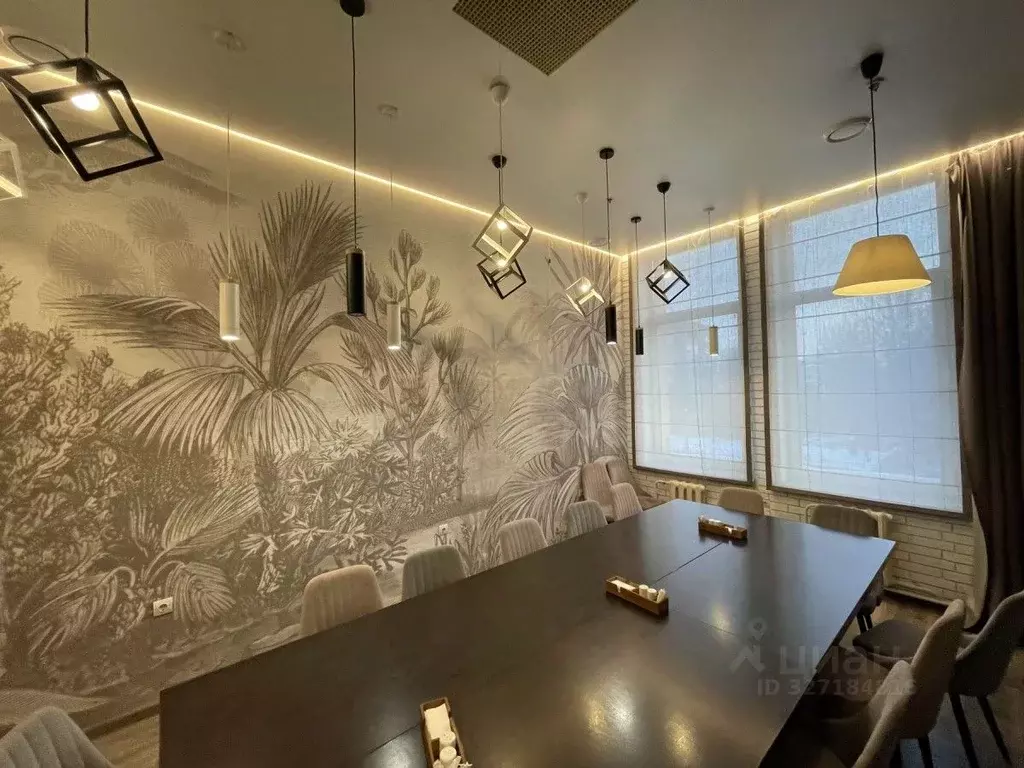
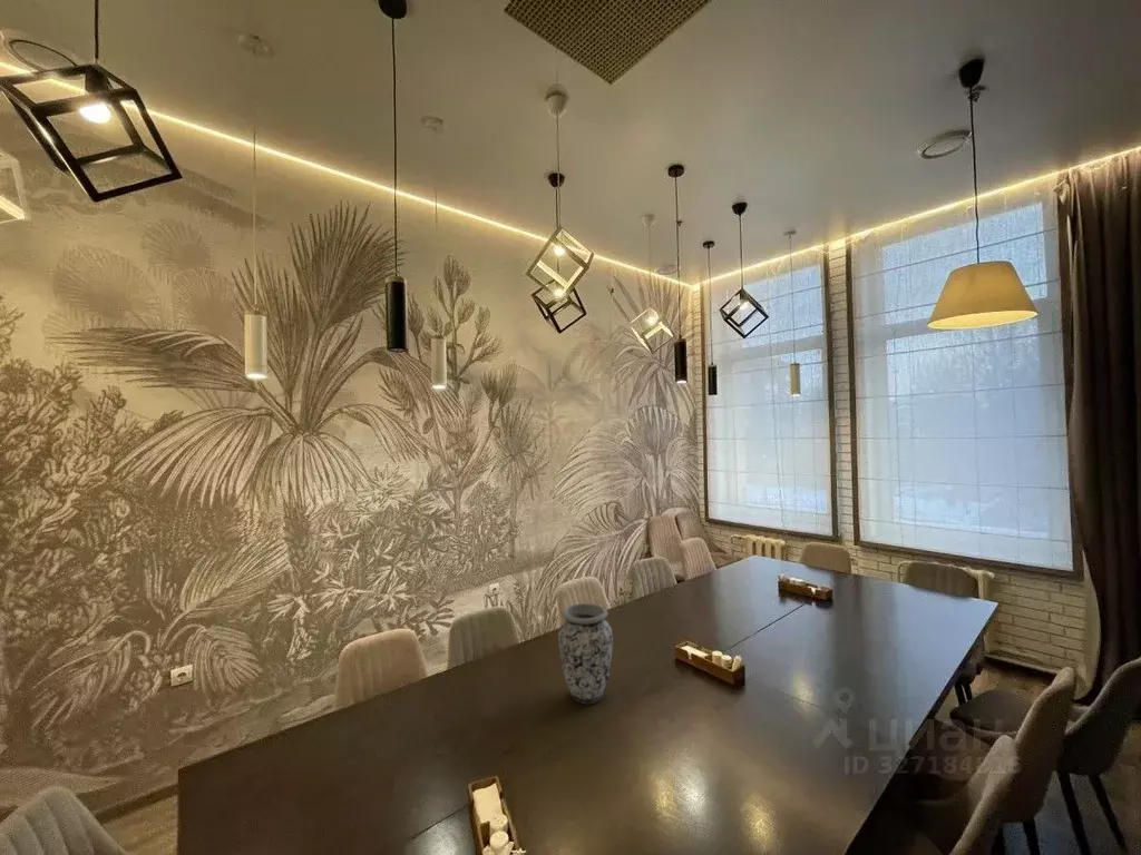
+ vase [557,602,614,705]
